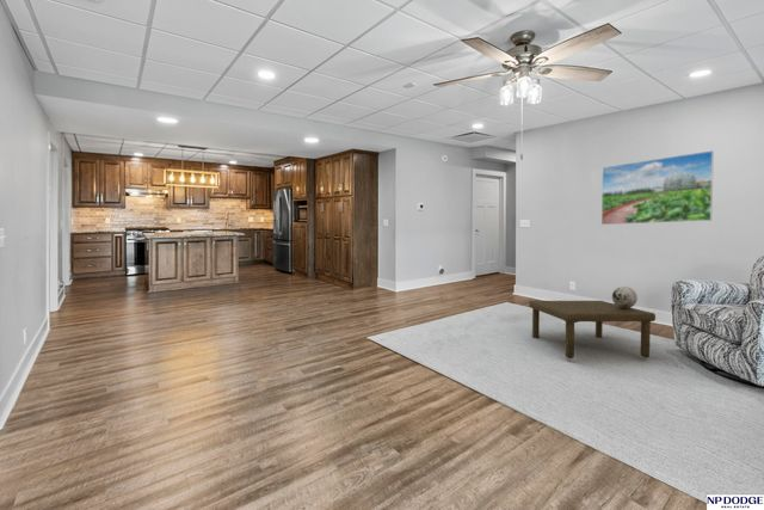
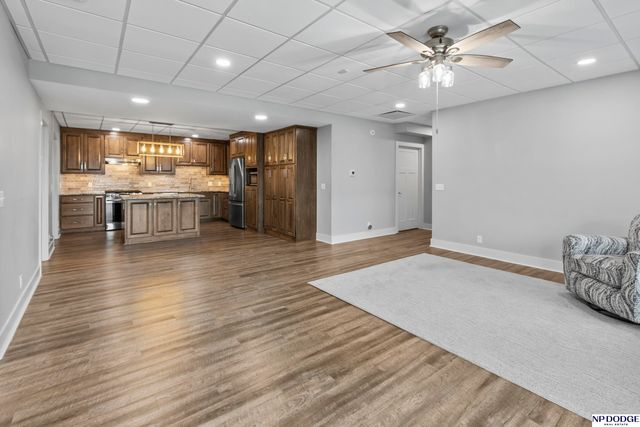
- decorative sphere [611,285,639,308]
- coffee table [528,300,657,360]
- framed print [600,149,715,226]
